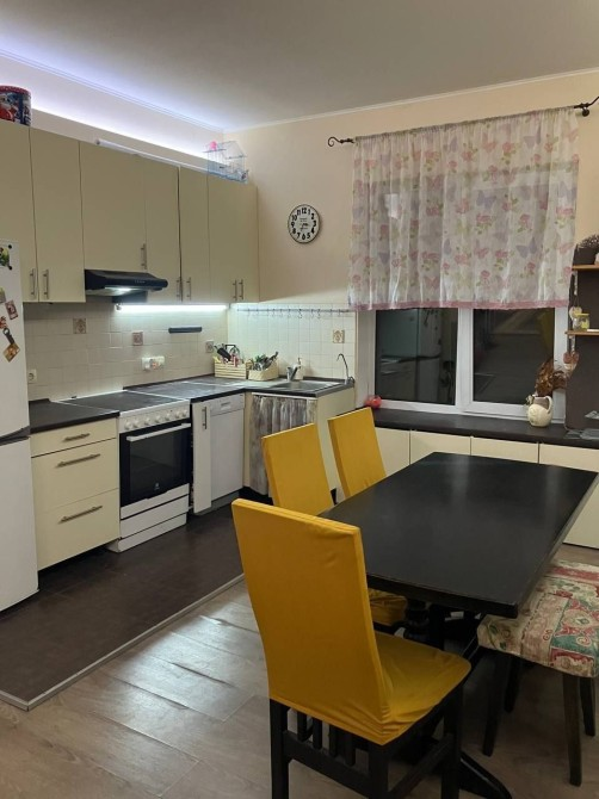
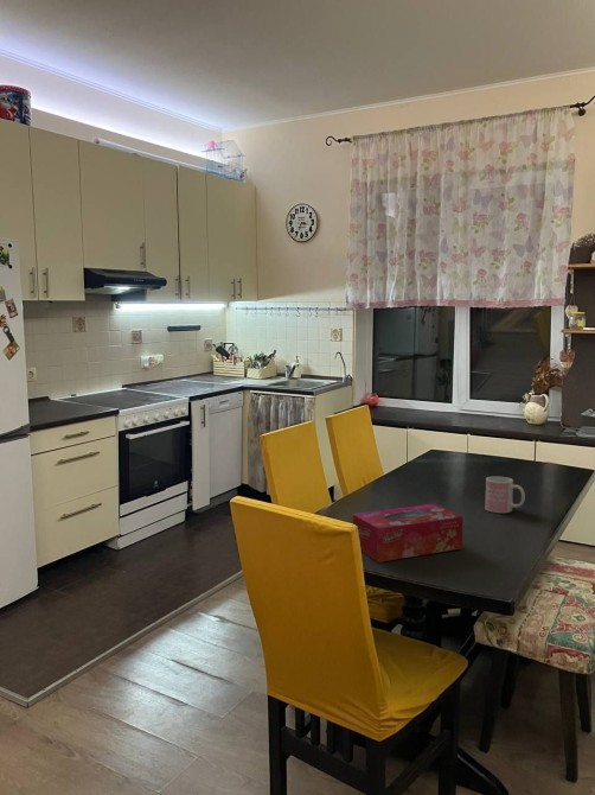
+ mug [484,476,526,514]
+ tissue box [352,503,463,564]
